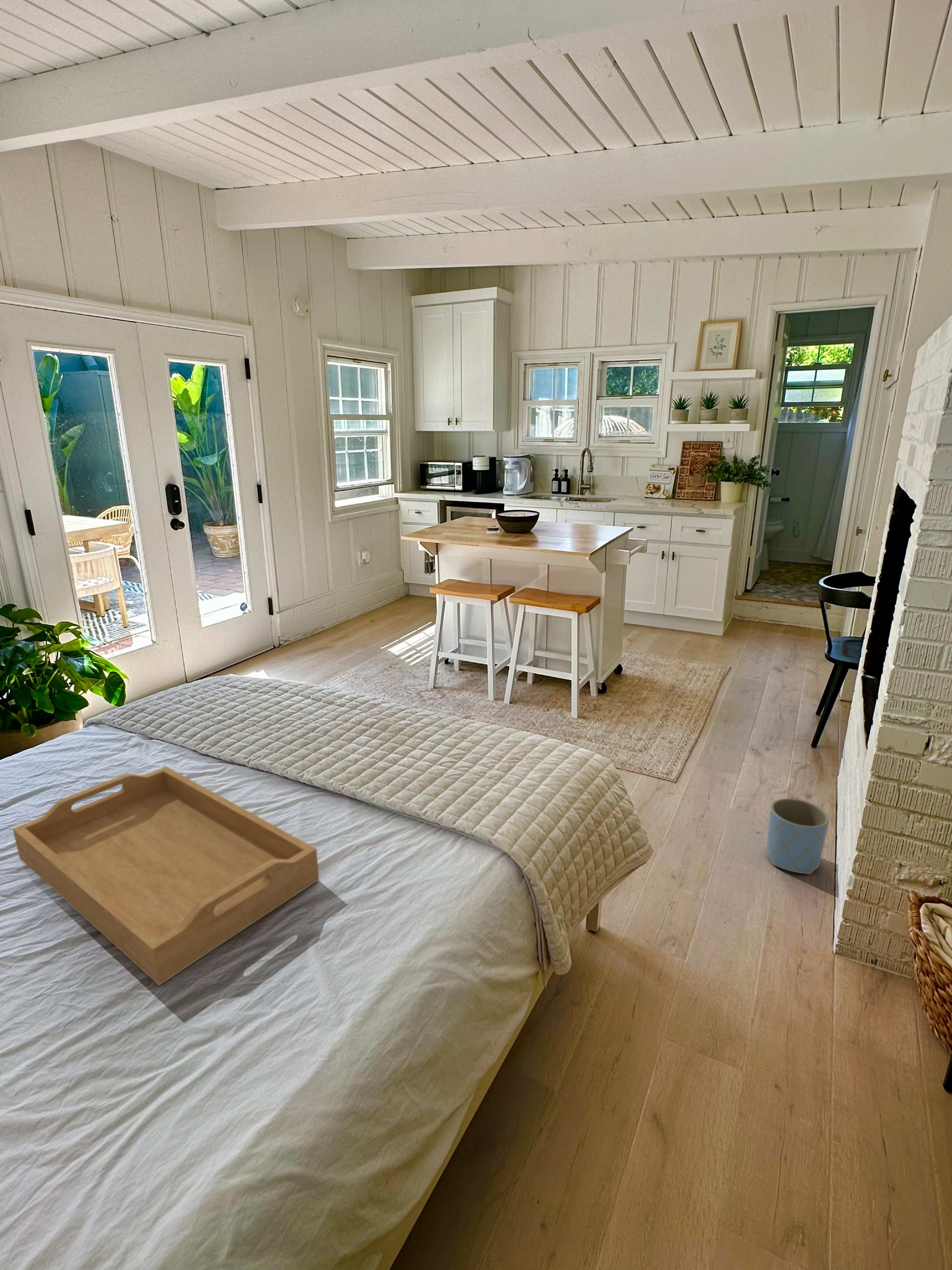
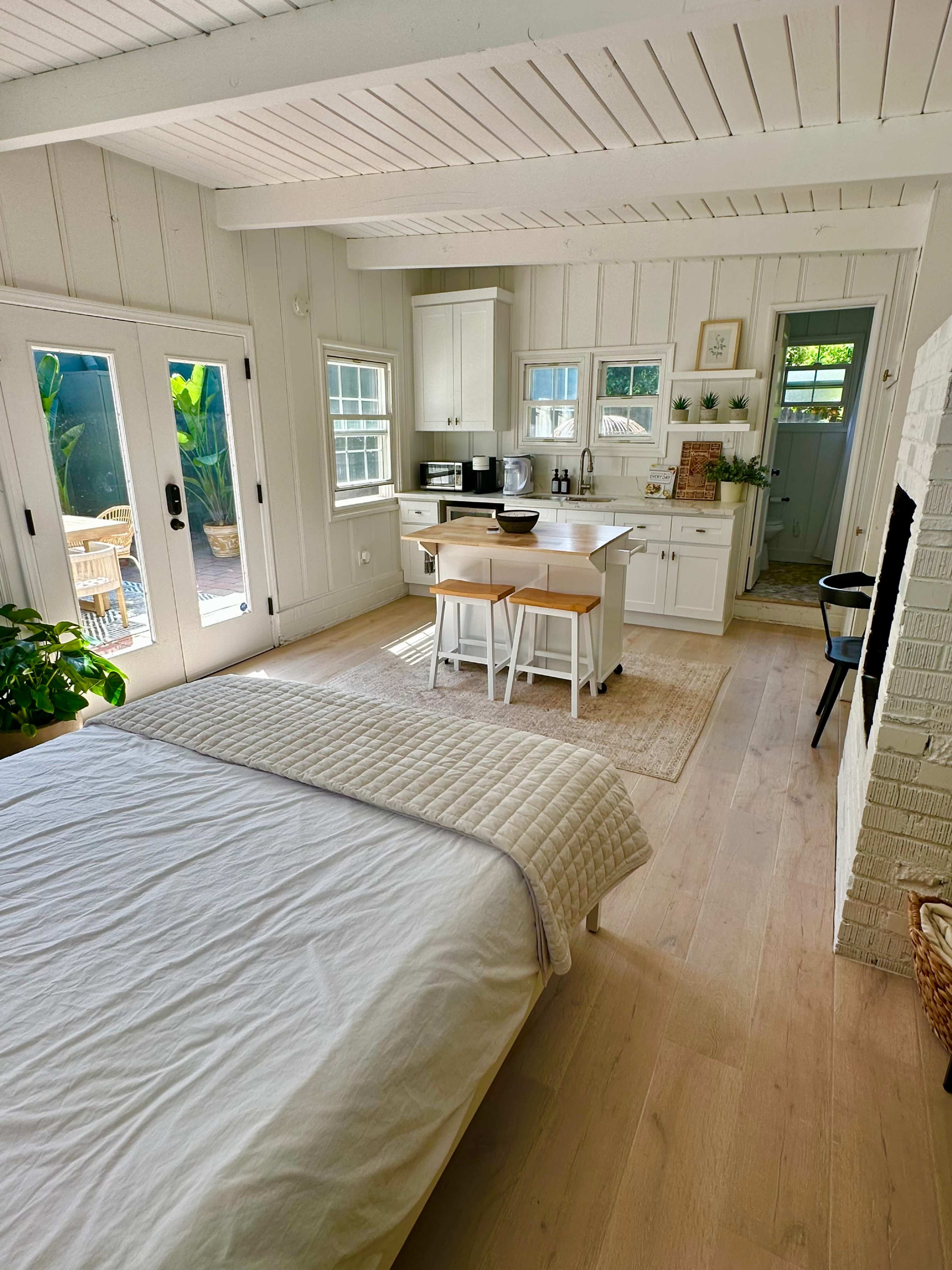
- planter [766,798,830,874]
- serving tray [12,766,320,986]
